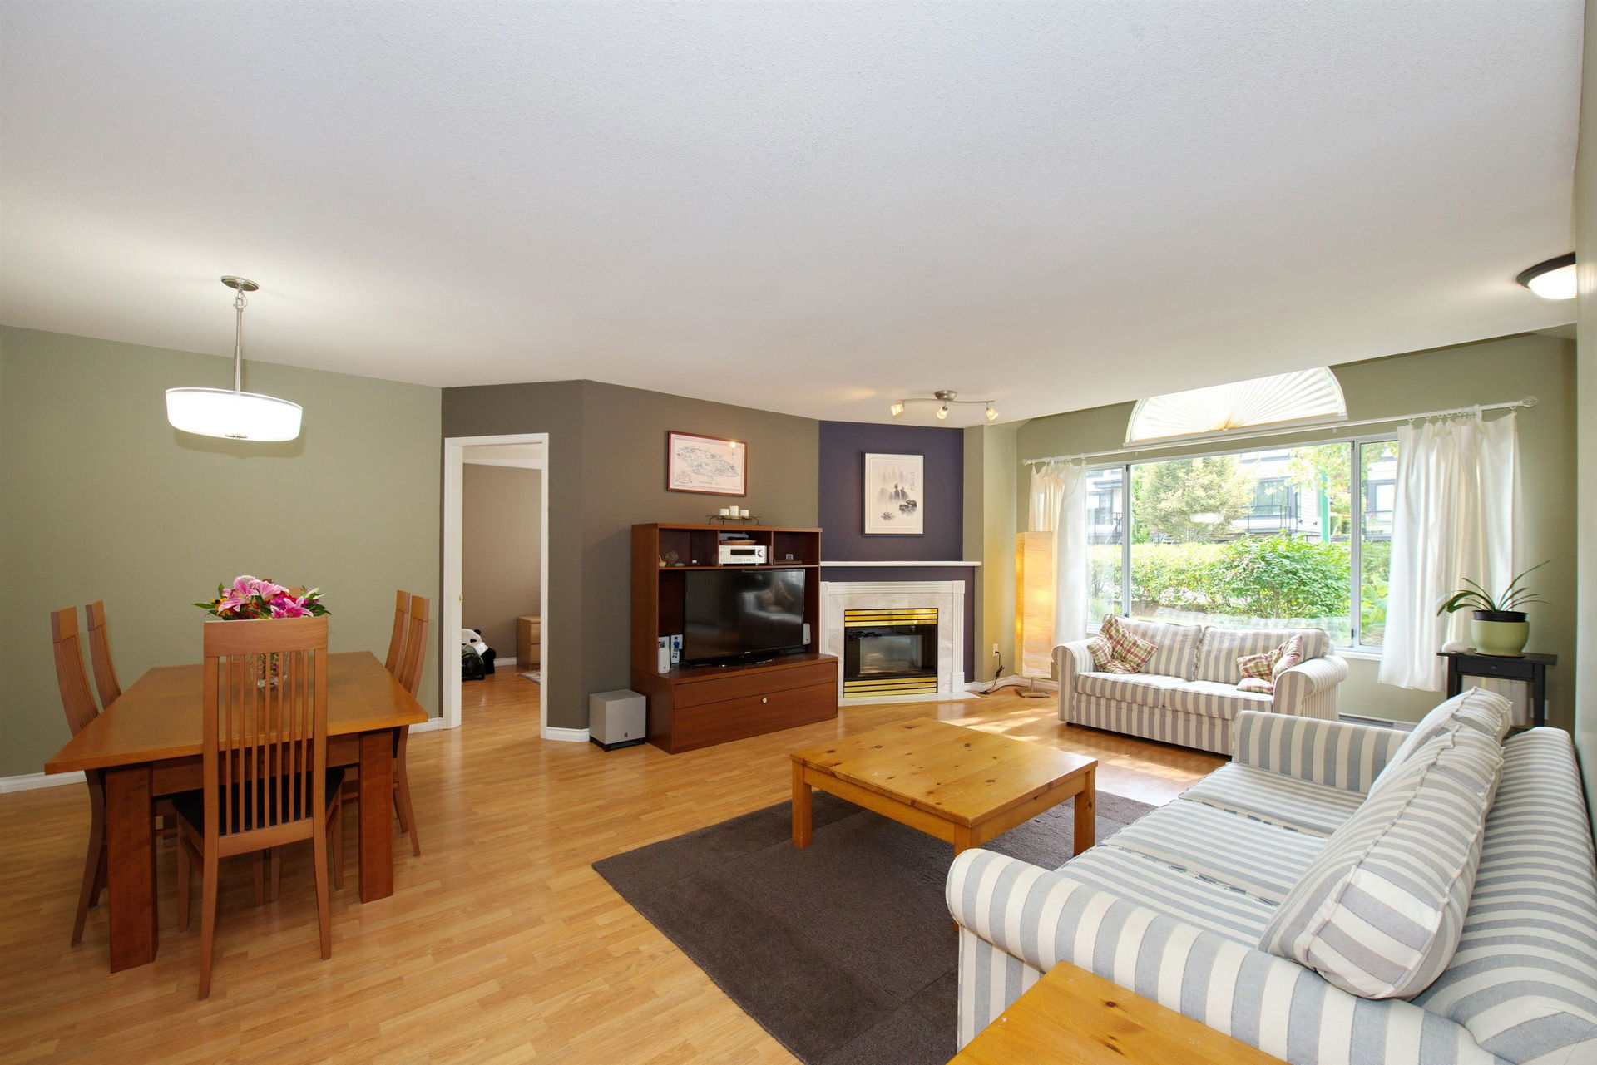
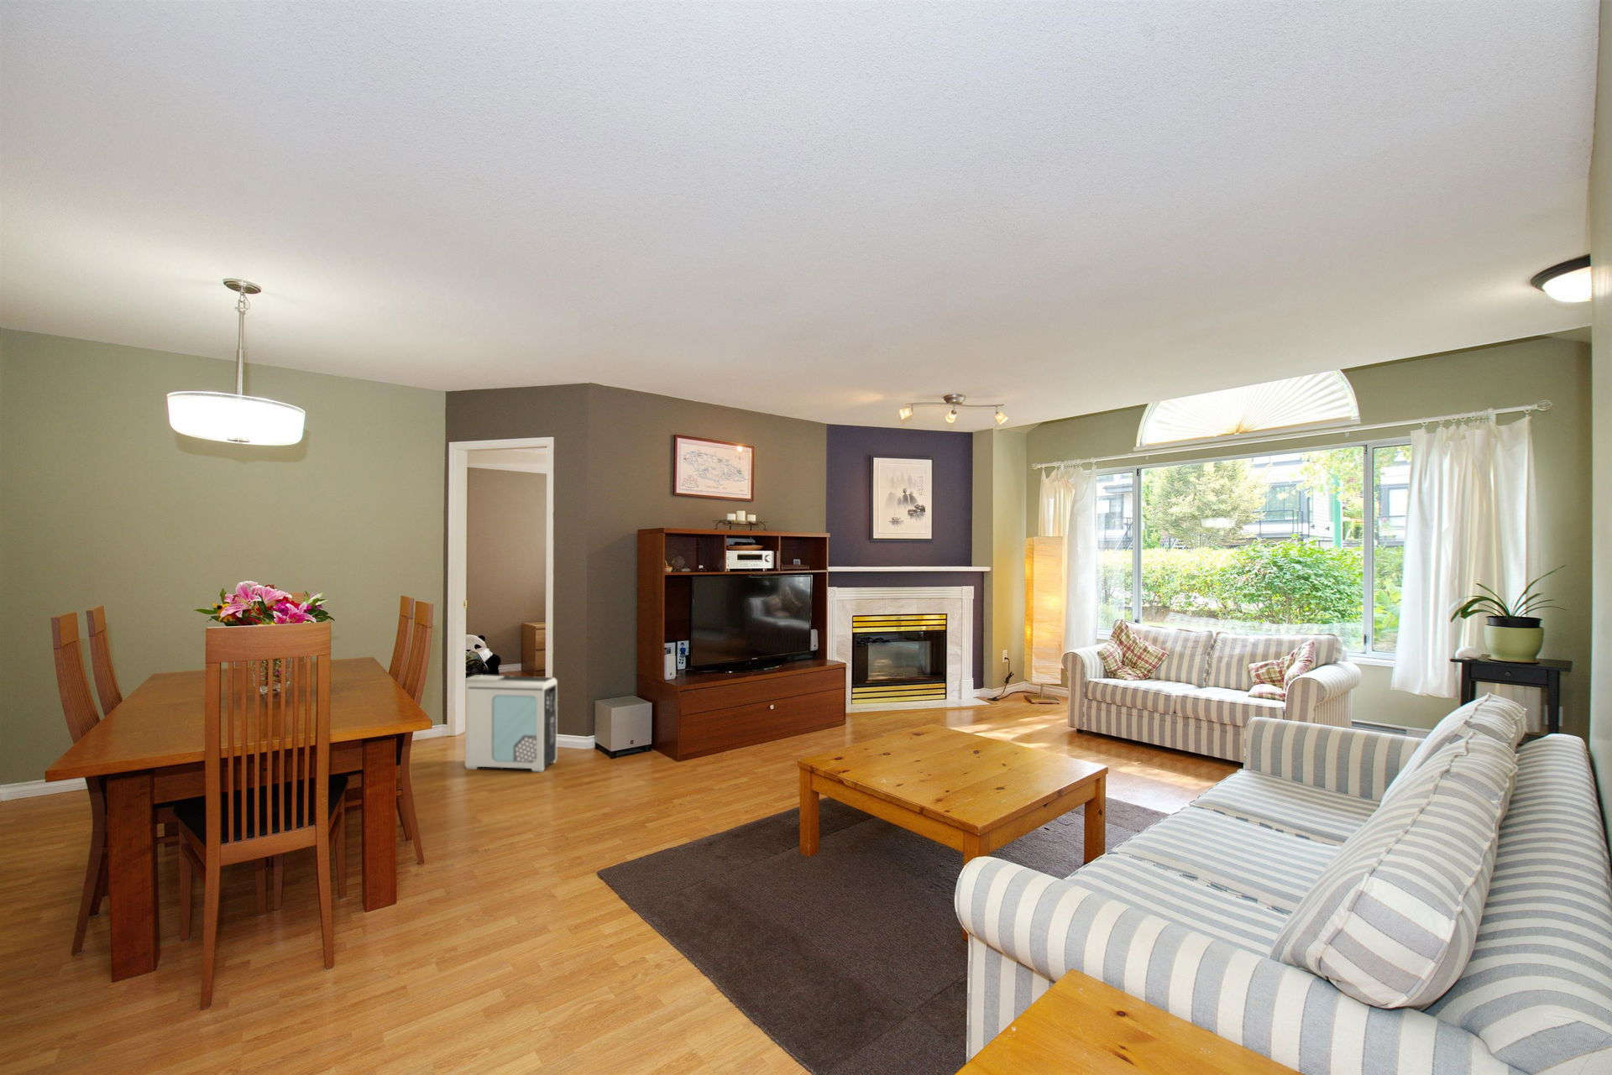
+ air purifier [465,674,558,773]
